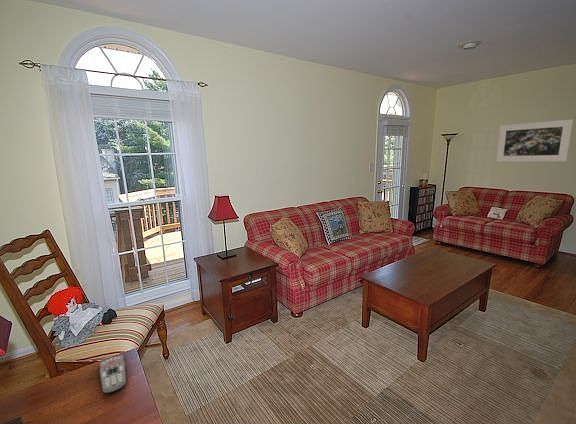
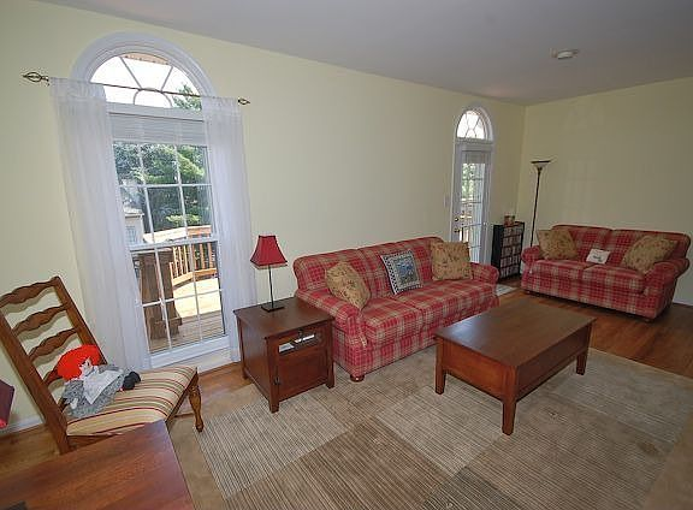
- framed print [495,118,574,163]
- remote control [98,354,127,394]
